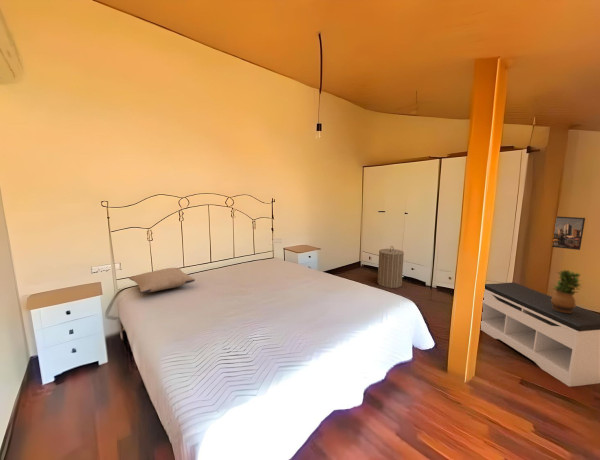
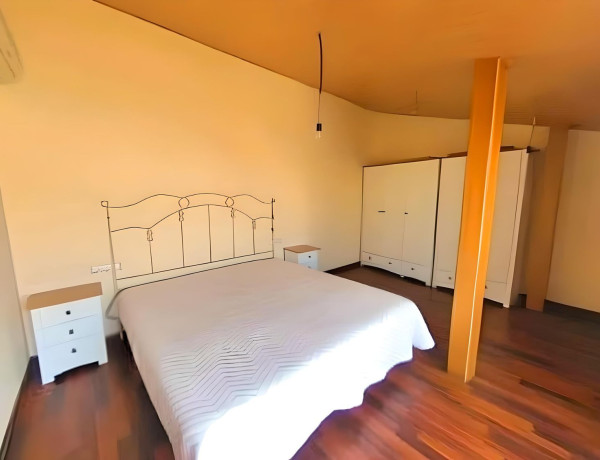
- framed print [551,215,586,251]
- laundry hamper [377,245,405,289]
- potted plant [551,268,582,312]
- bench [479,281,600,388]
- pillow [128,267,196,294]
